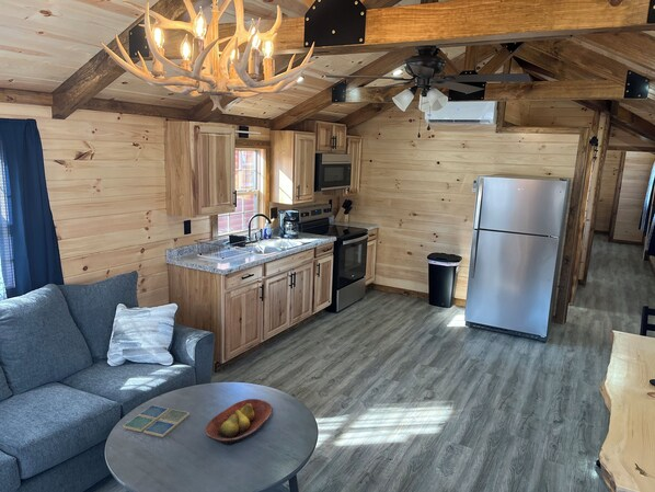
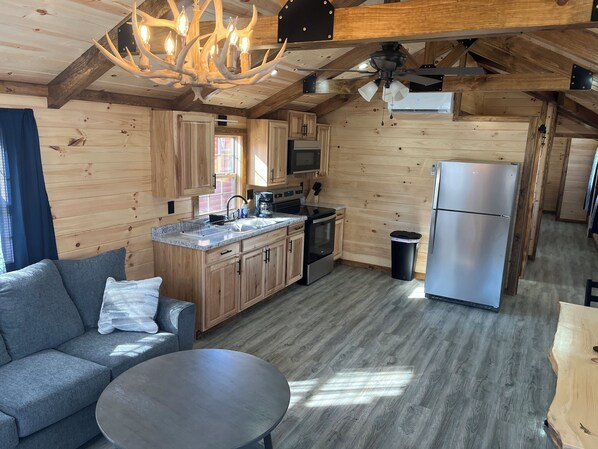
- fruit bowl [204,398,274,446]
- drink coaster [122,404,191,438]
